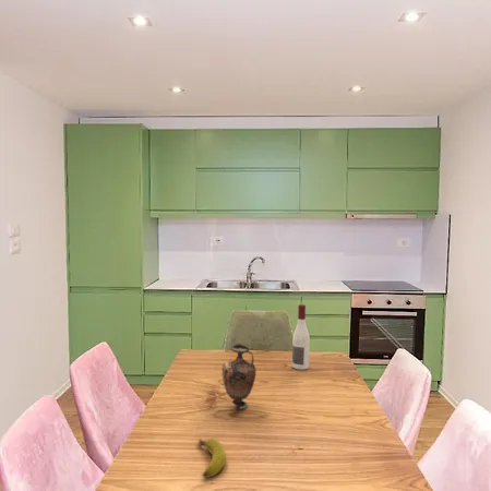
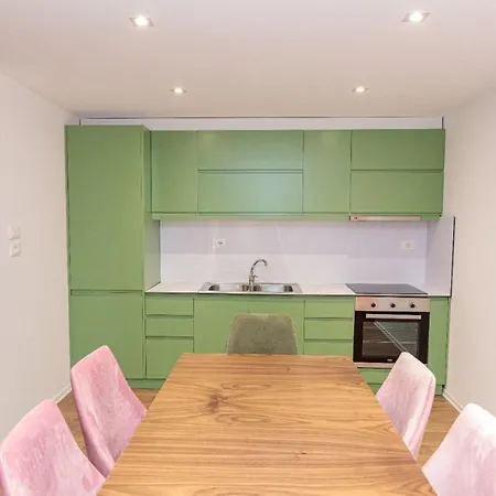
- banana [197,438,227,479]
- alcohol [291,303,311,371]
- vase [220,343,258,410]
